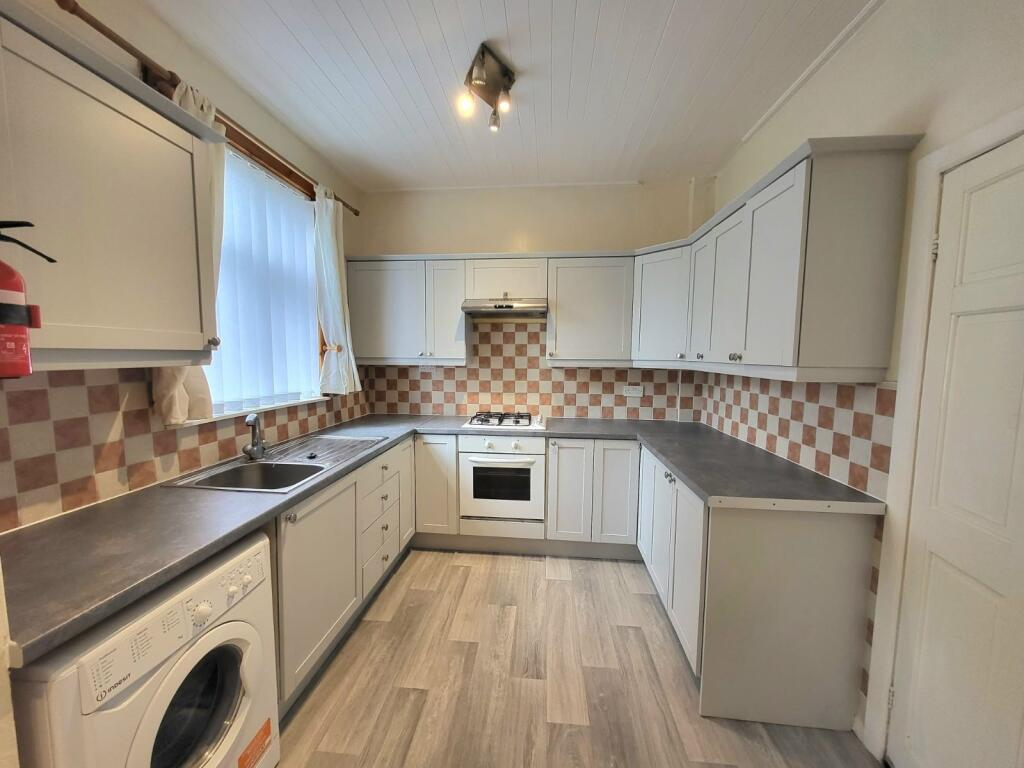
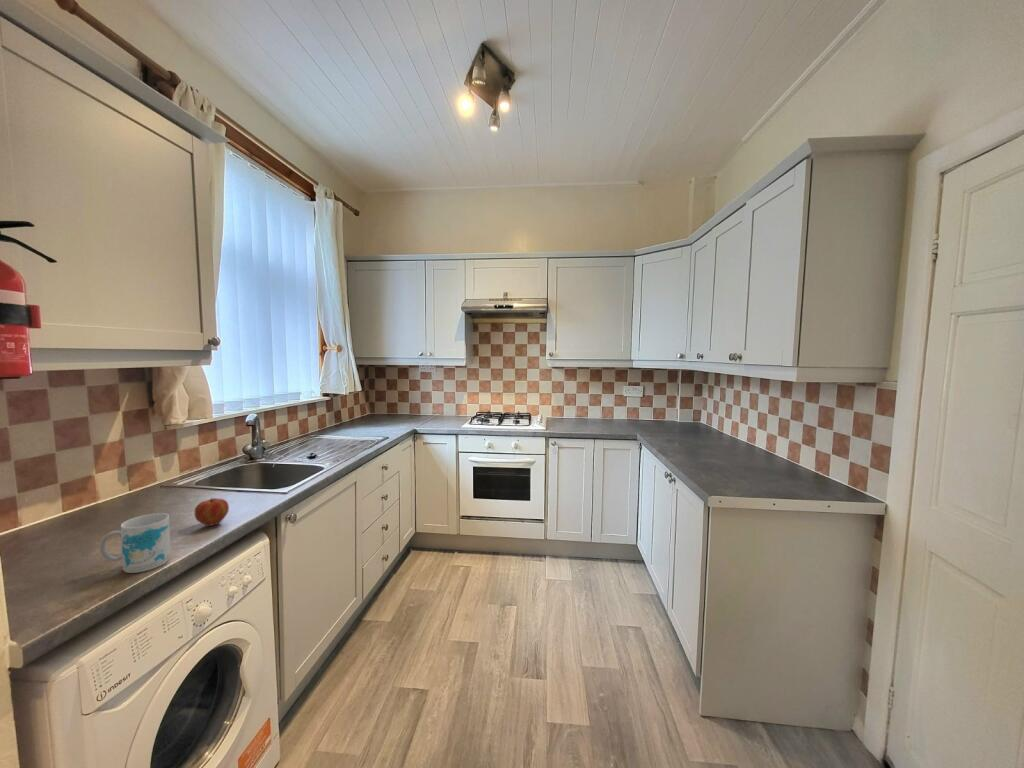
+ apple [193,497,230,527]
+ mug [99,512,171,574]
